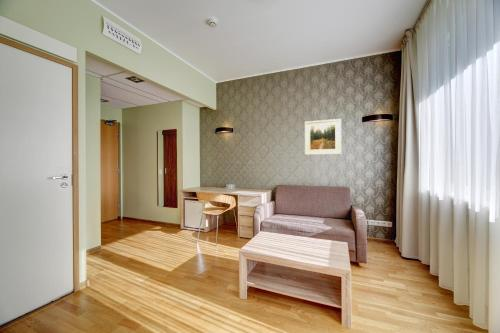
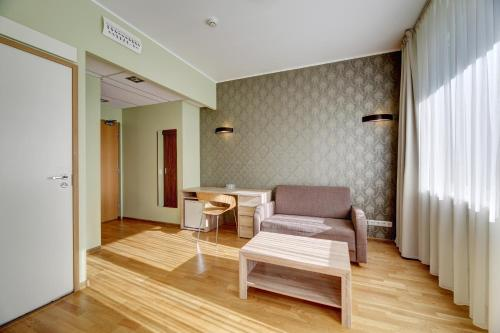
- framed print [304,118,342,156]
